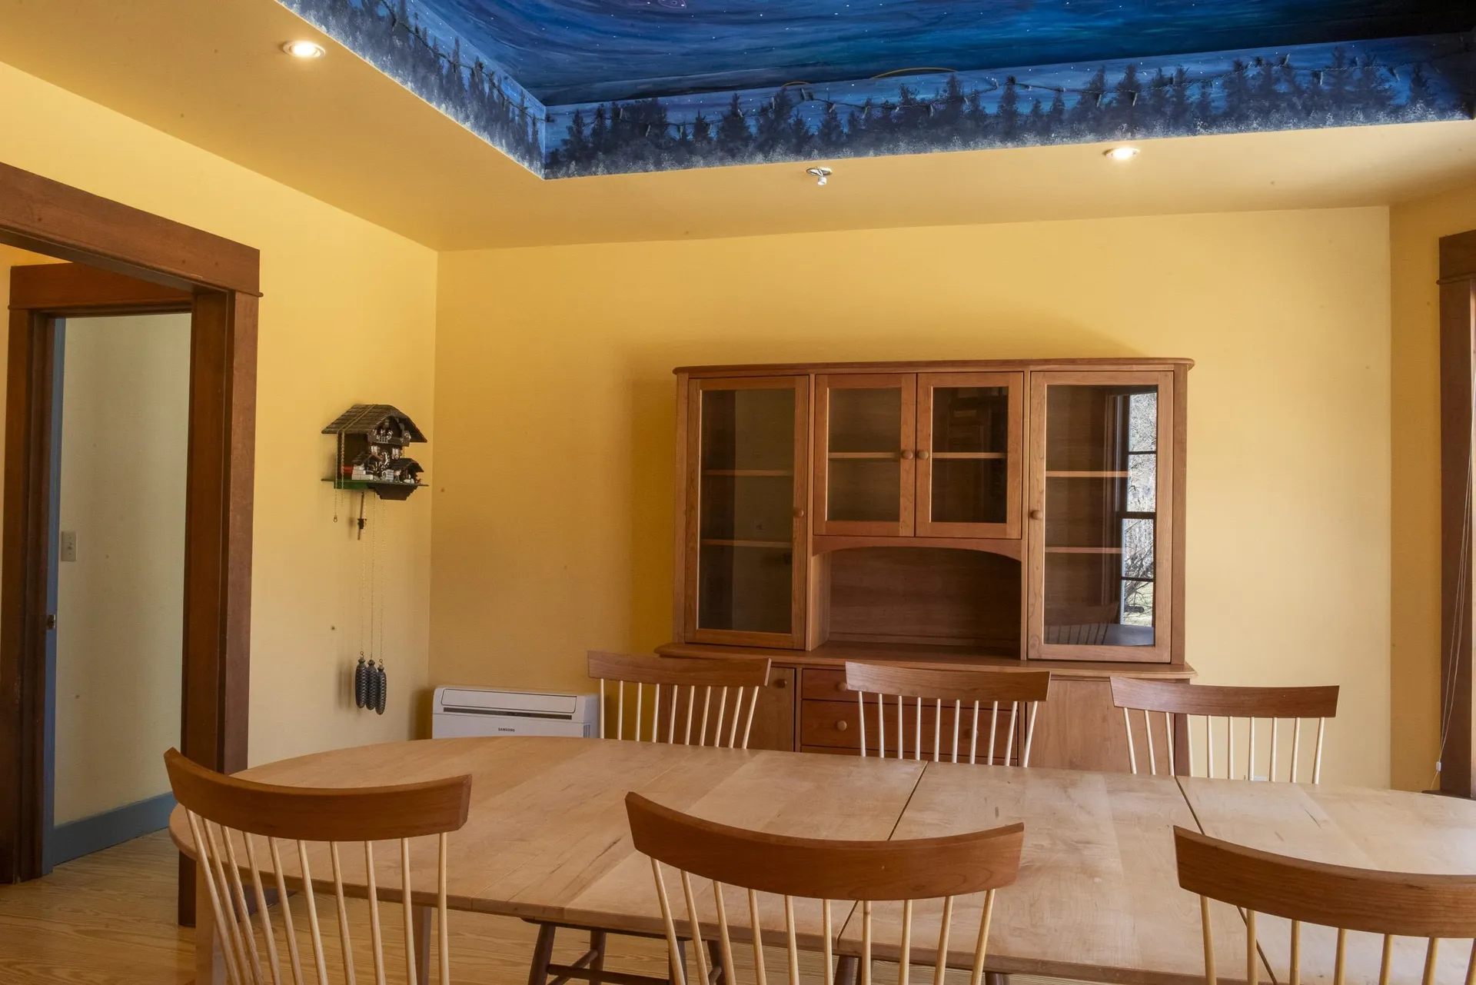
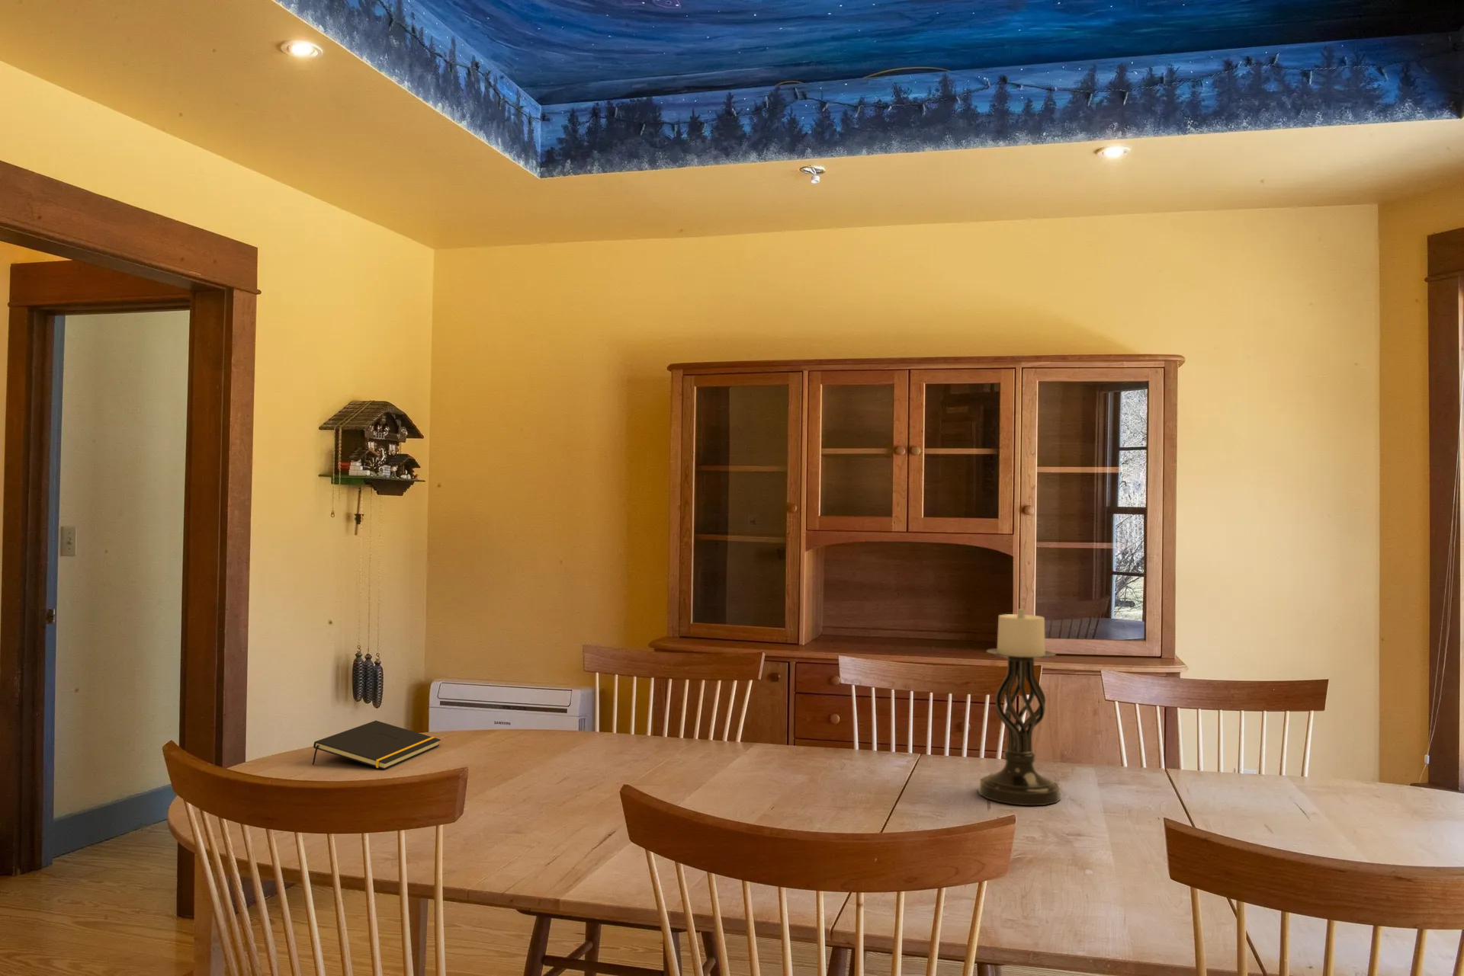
+ notepad [312,720,441,770]
+ candle holder [978,608,1062,806]
